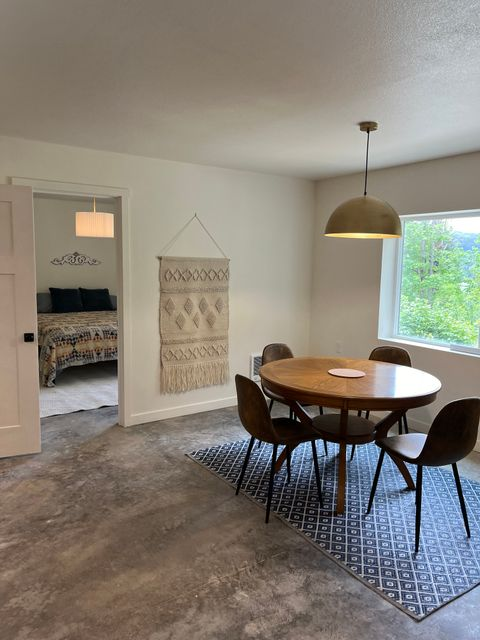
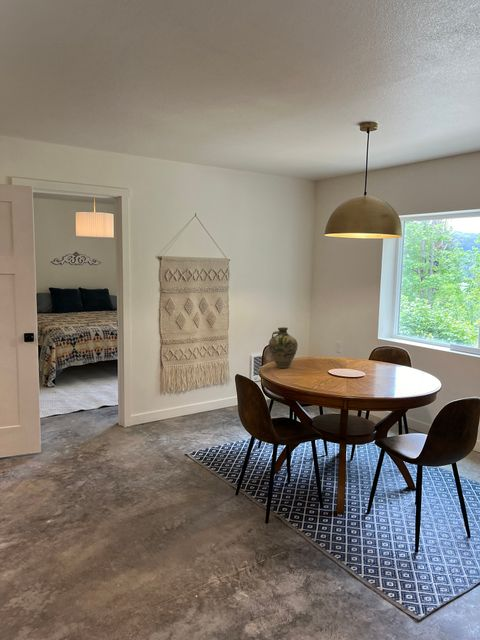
+ jug [268,326,298,369]
